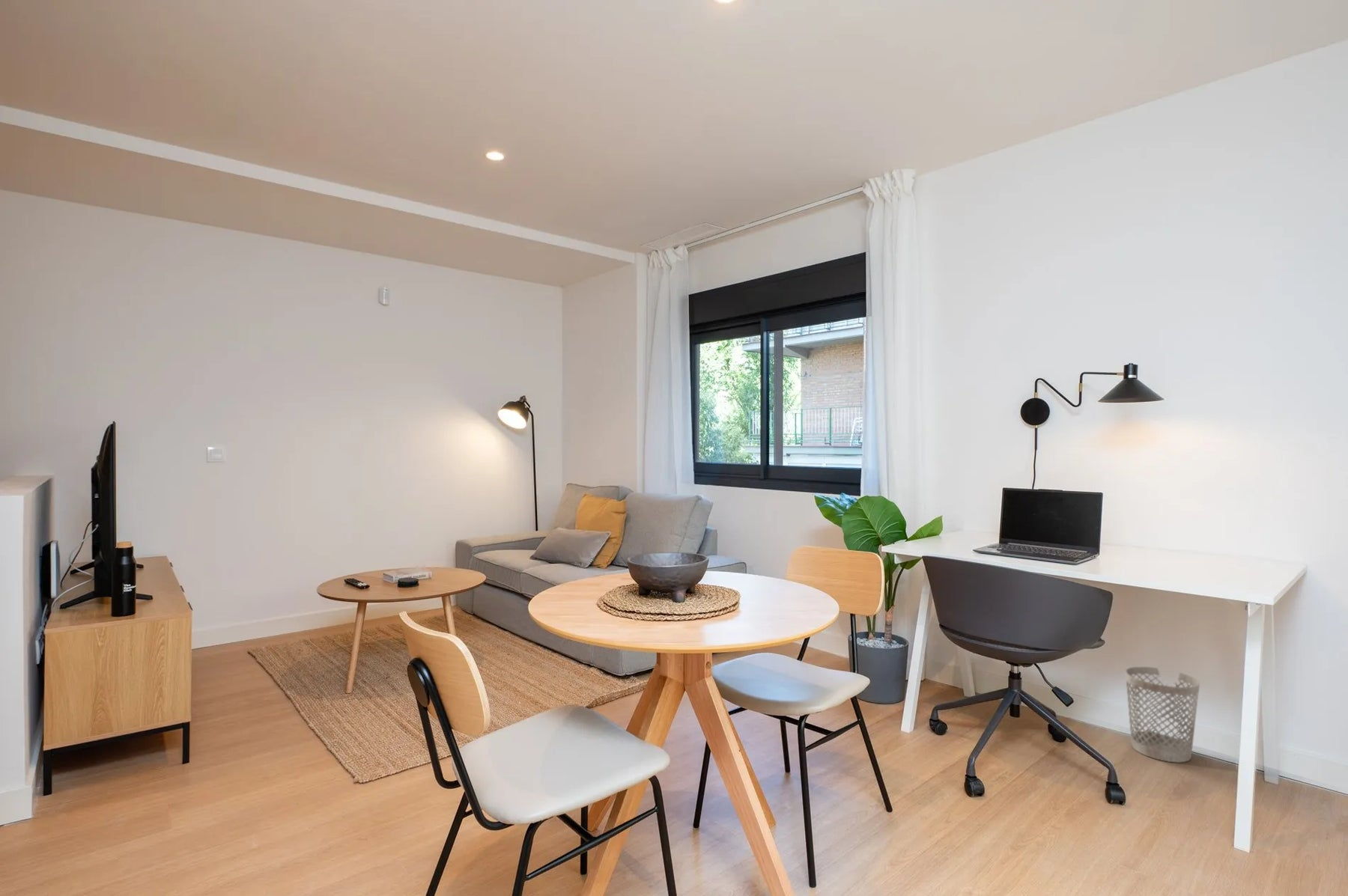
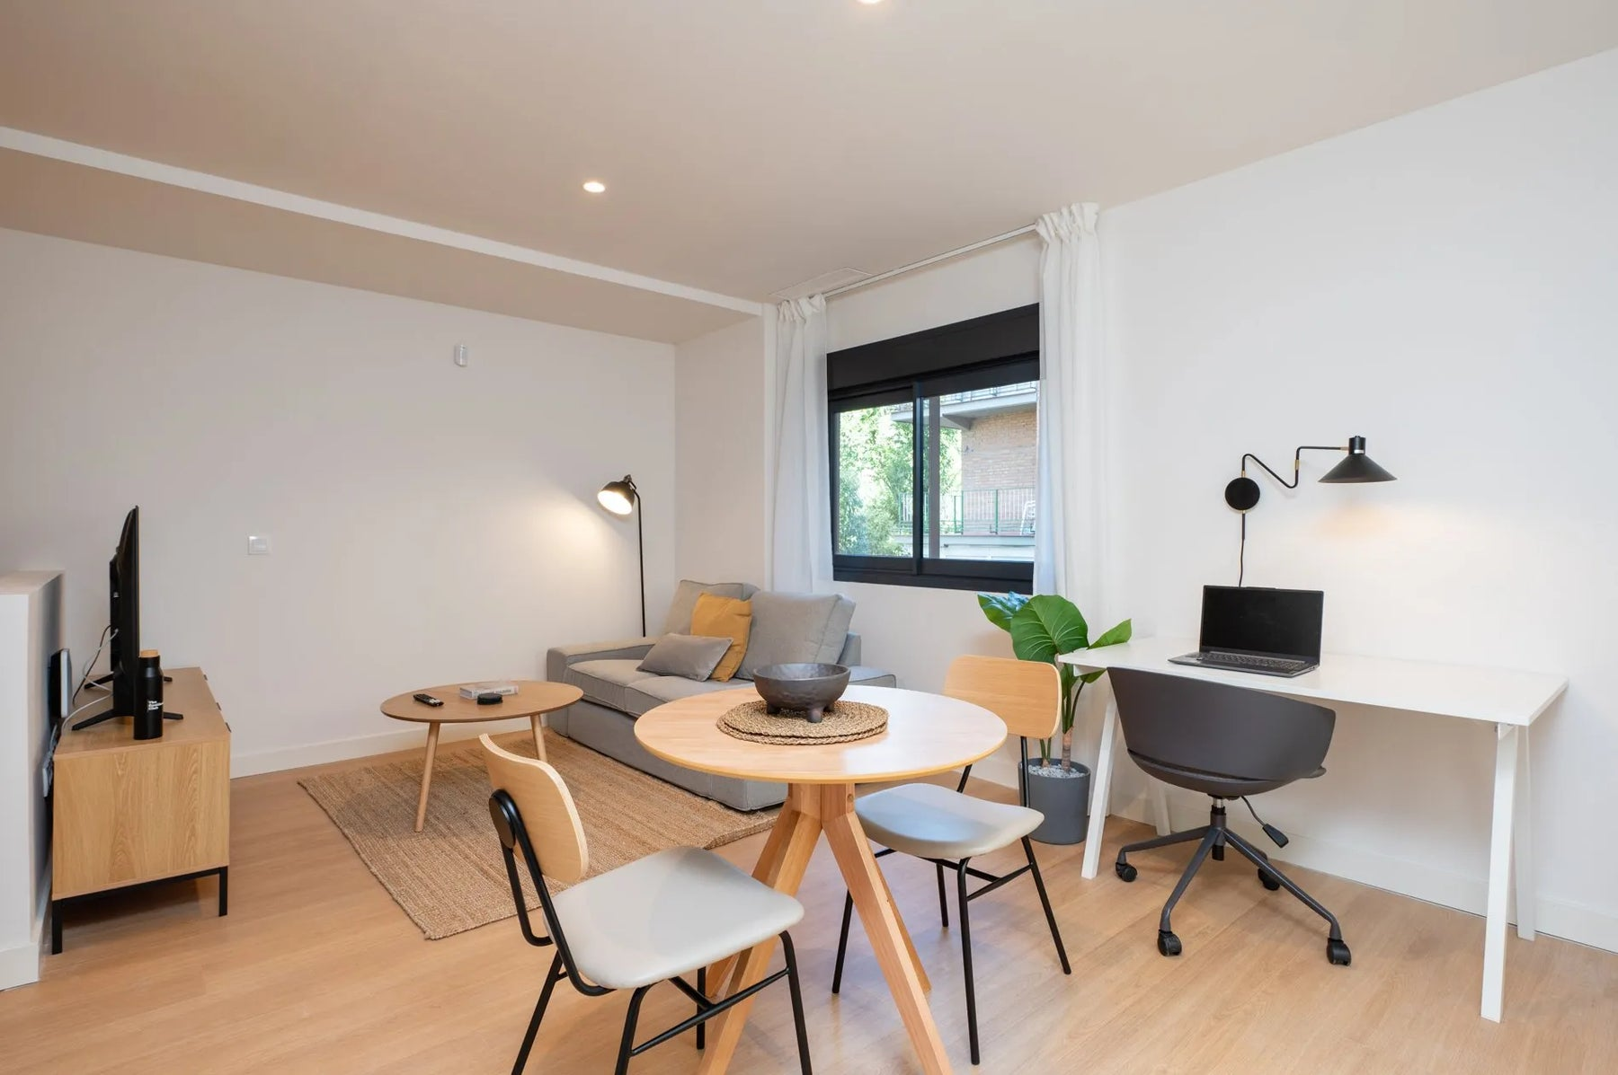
- wastebasket [1124,666,1200,764]
